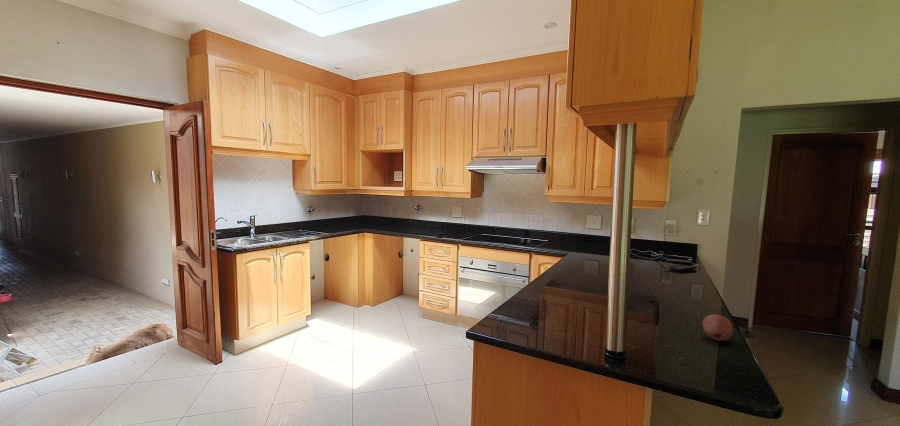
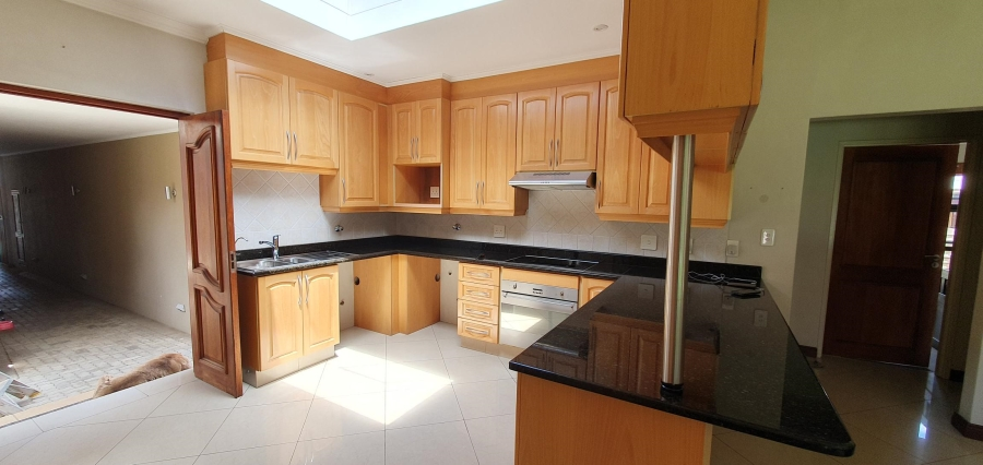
- fruit [702,314,734,342]
